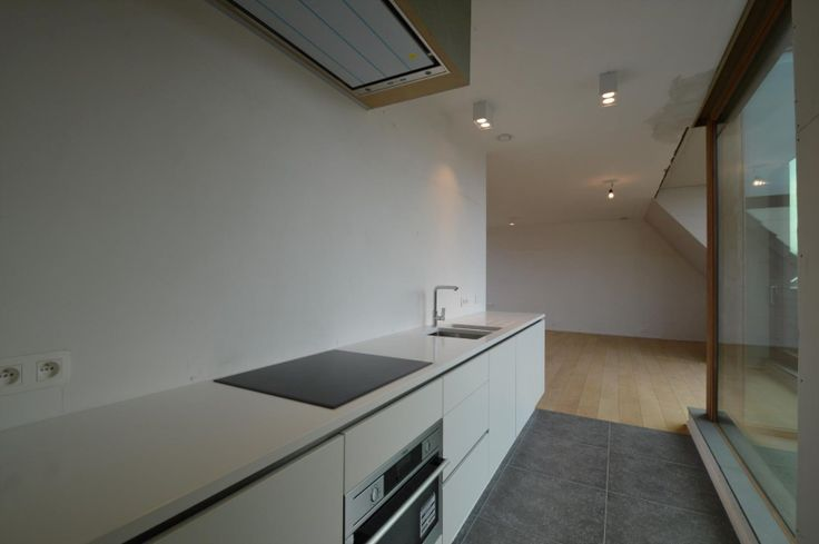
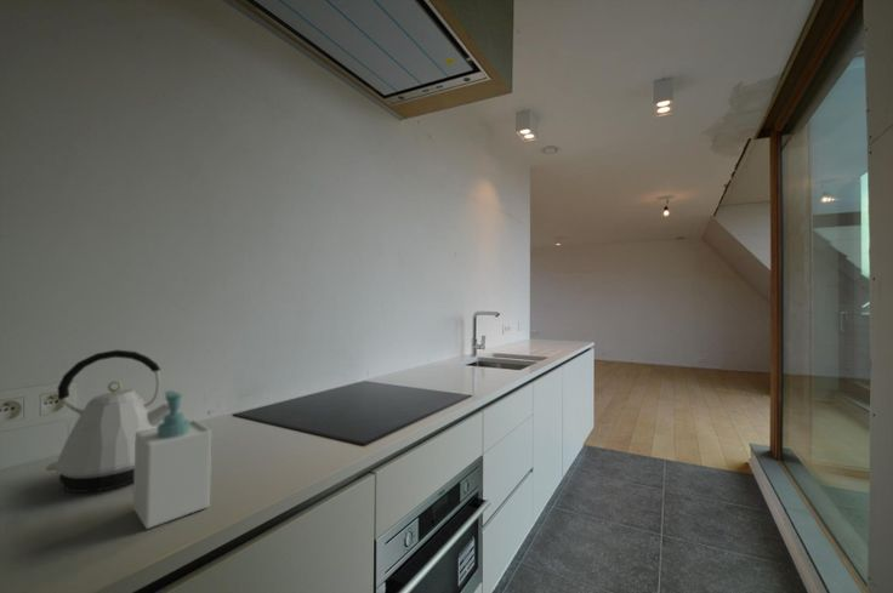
+ kettle [45,349,170,494]
+ soap bottle [132,389,212,530]
